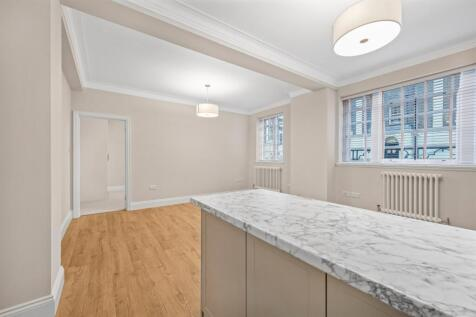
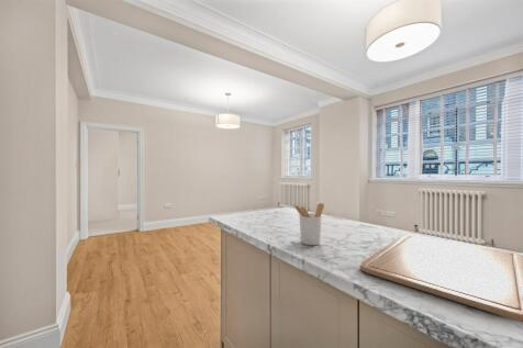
+ chopping board [359,234,523,323]
+ utensil holder [292,202,325,246]
